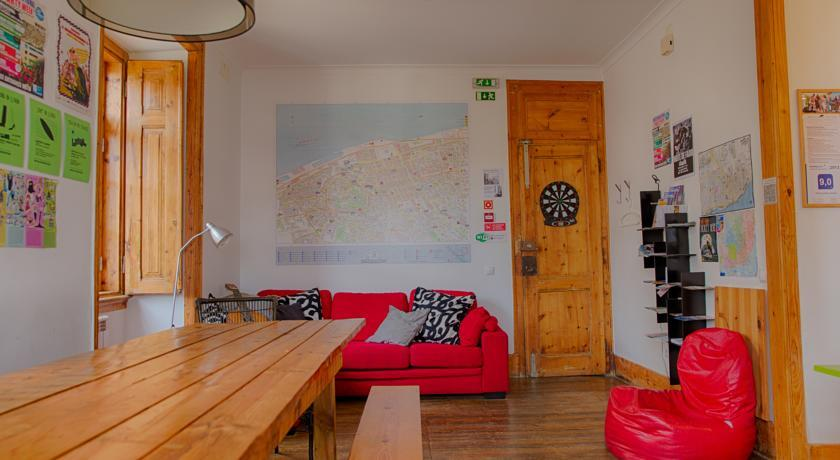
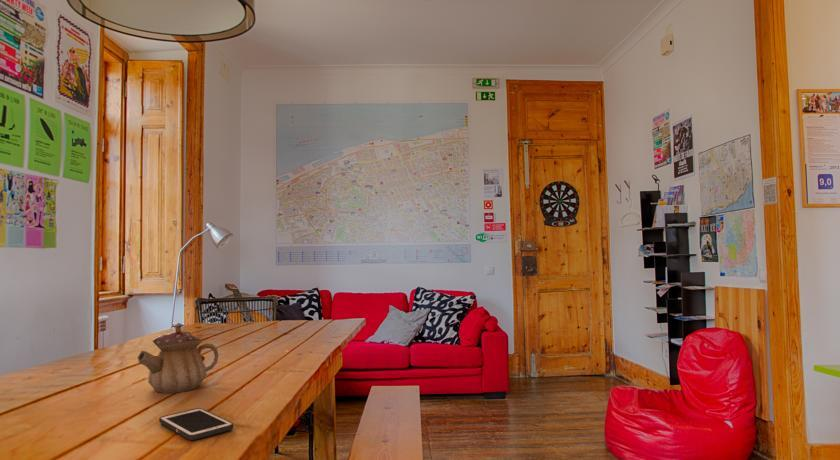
+ teapot [137,322,219,394]
+ cell phone [158,407,234,441]
